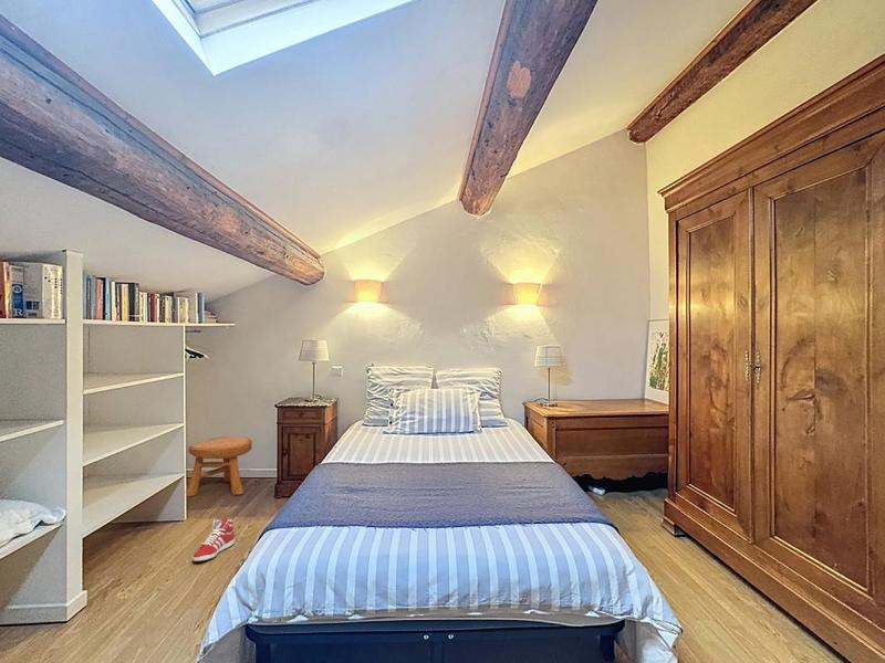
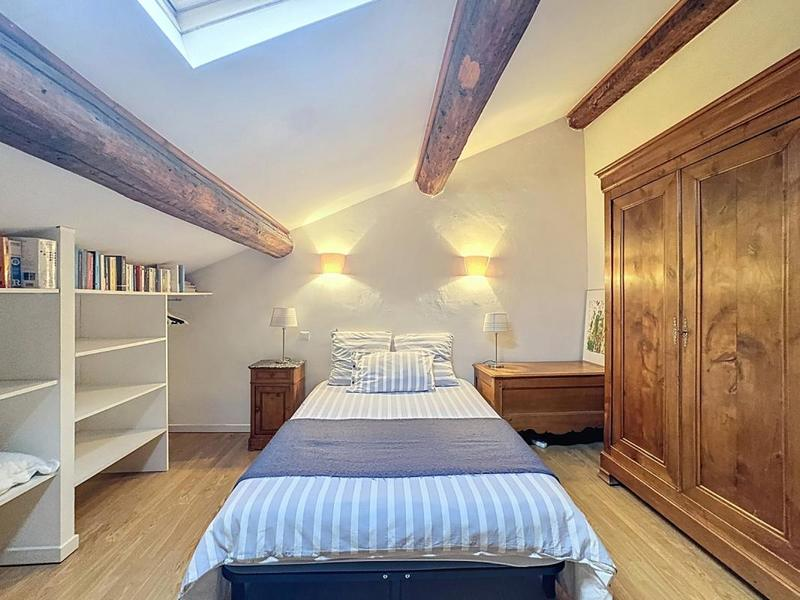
- stool [186,435,253,497]
- sneaker [191,517,236,562]
